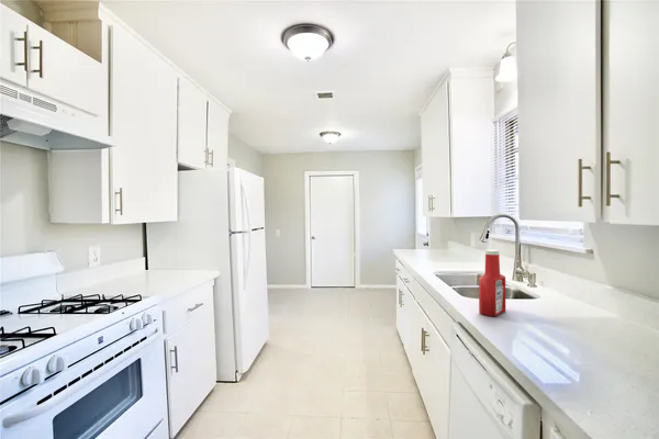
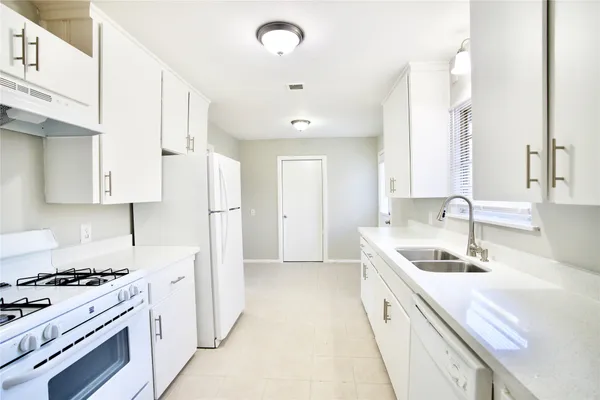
- soap bottle [478,248,506,317]
